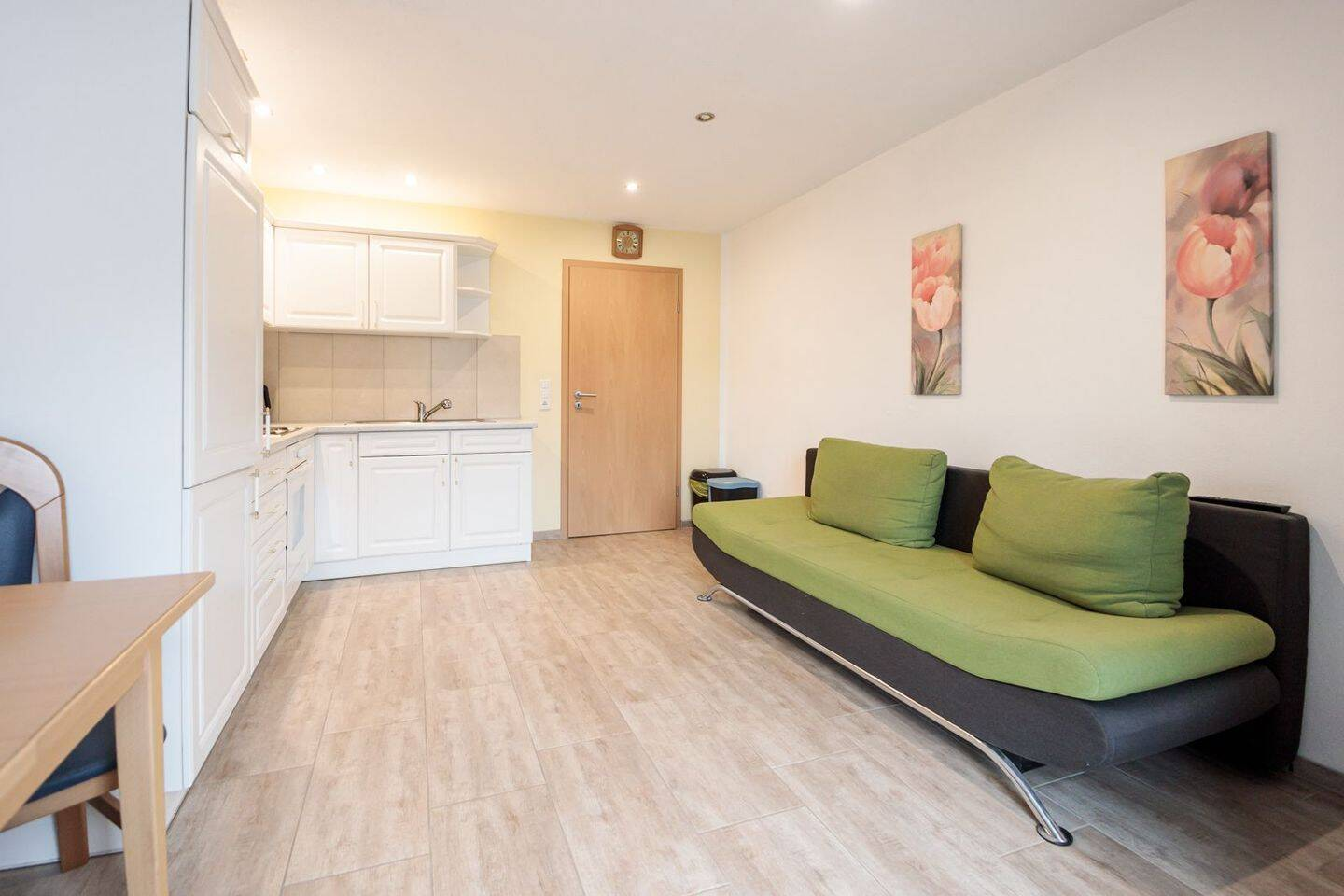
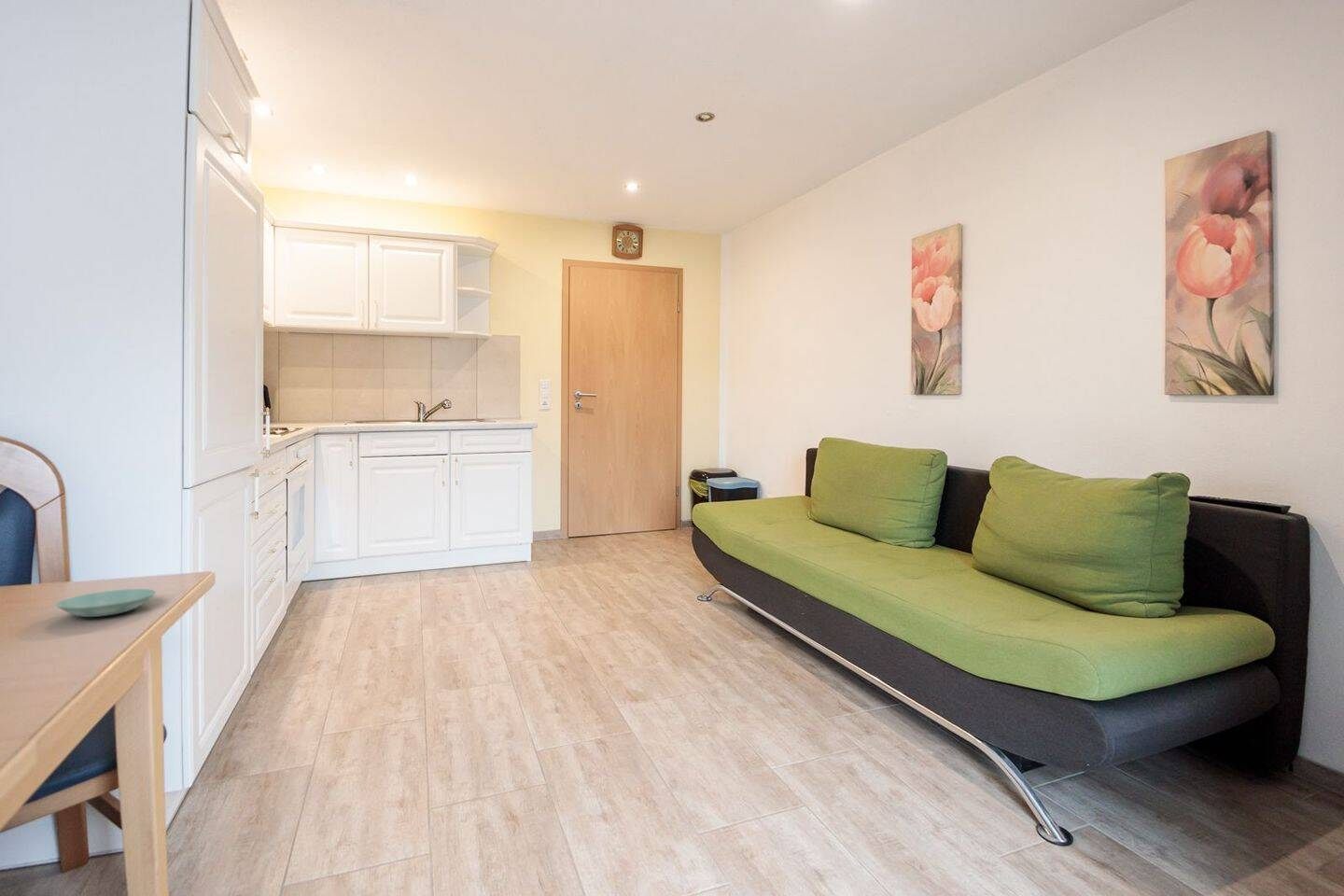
+ saucer [55,588,157,618]
